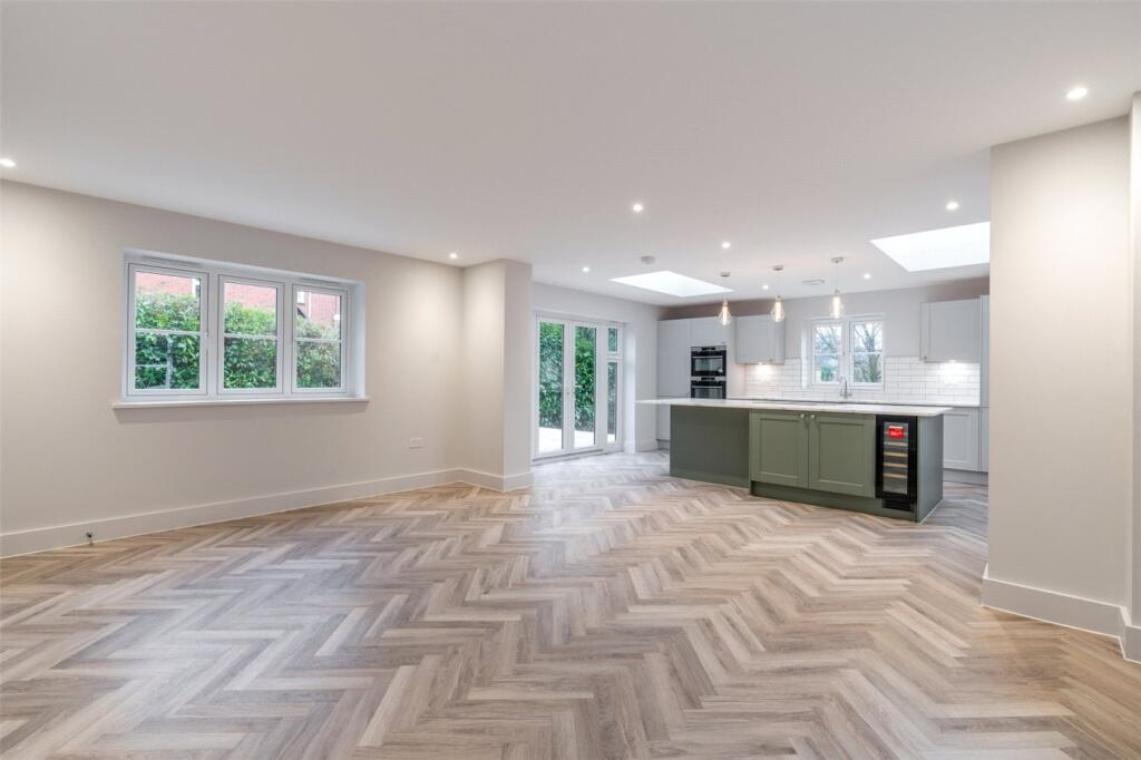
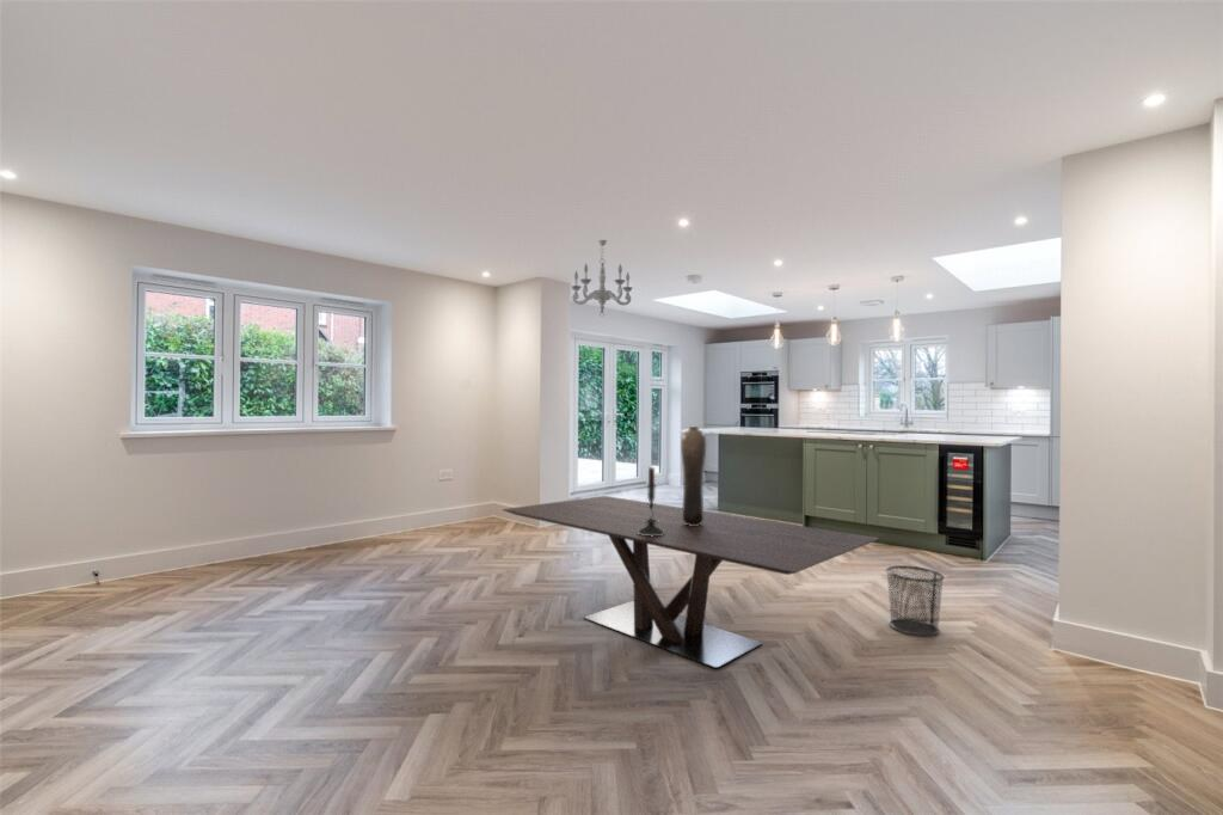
+ vase [680,425,707,526]
+ waste bin [885,564,946,637]
+ dining table [502,495,880,669]
+ candle [638,465,664,537]
+ chandelier [570,239,633,317]
